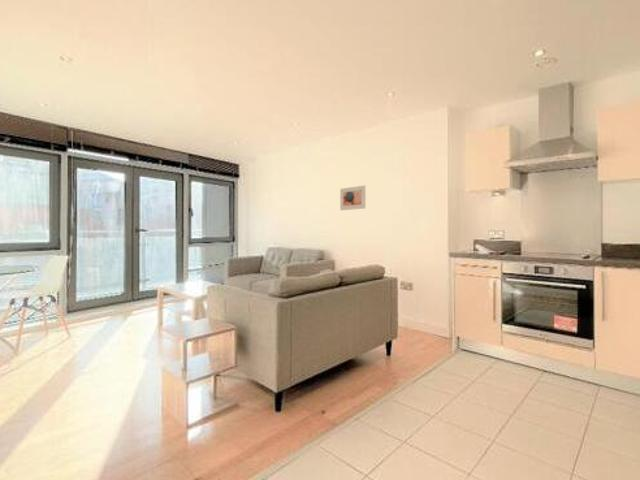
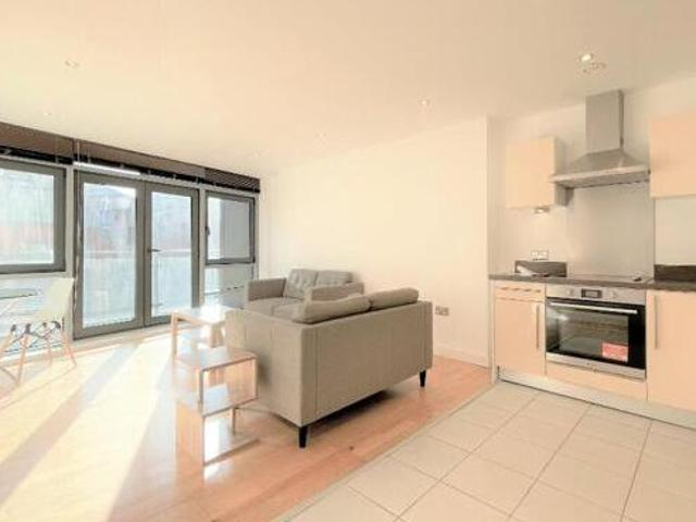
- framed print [339,184,366,211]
